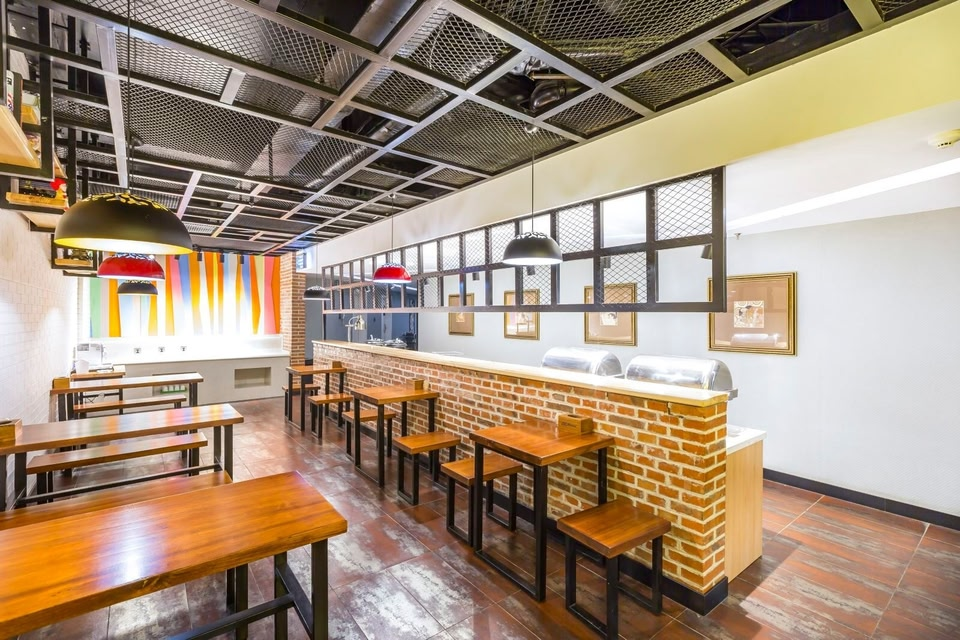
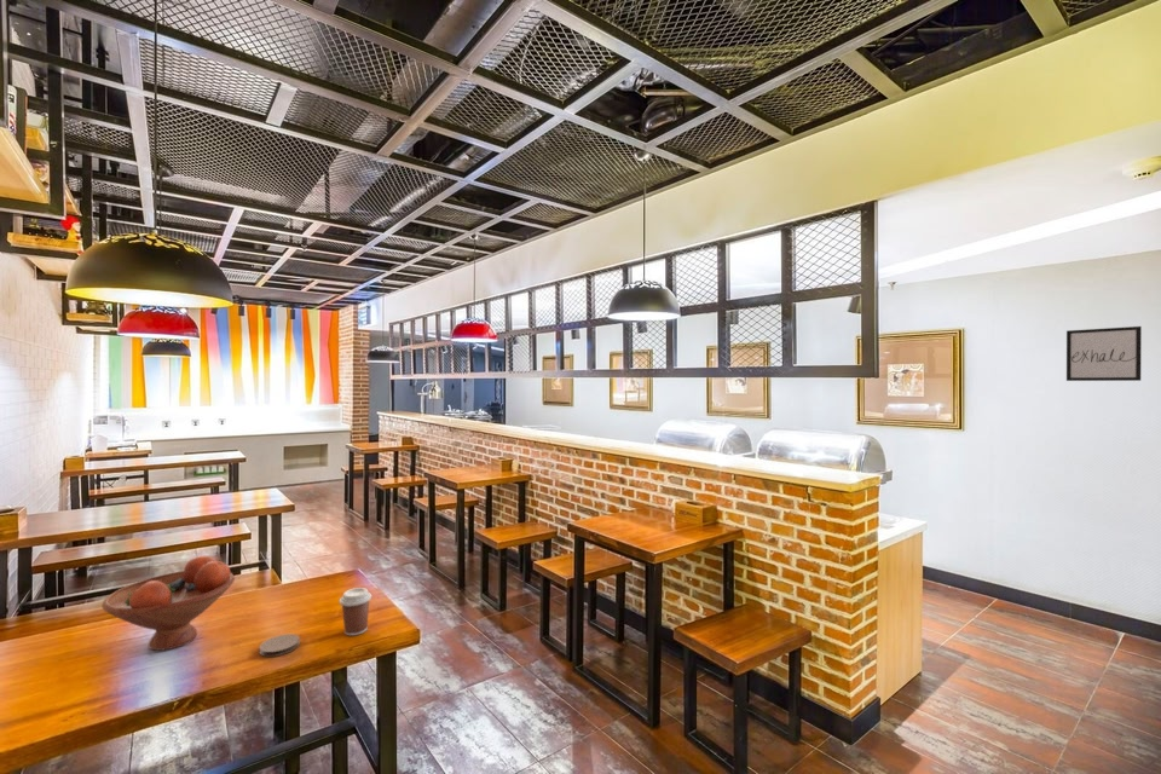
+ fruit bowl [100,555,236,652]
+ coffee cup [339,587,372,637]
+ coaster [259,633,301,658]
+ wall art [1065,325,1143,382]
